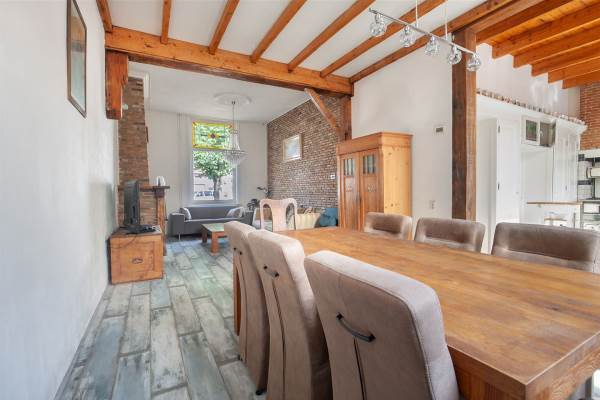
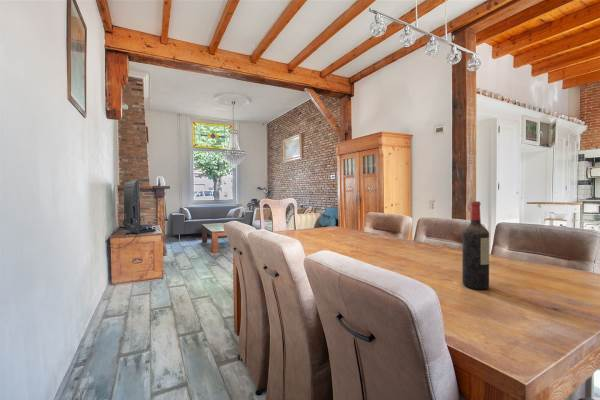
+ wine bottle [461,200,490,290]
